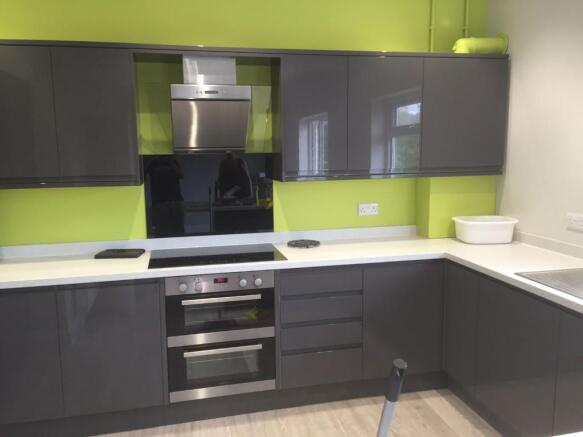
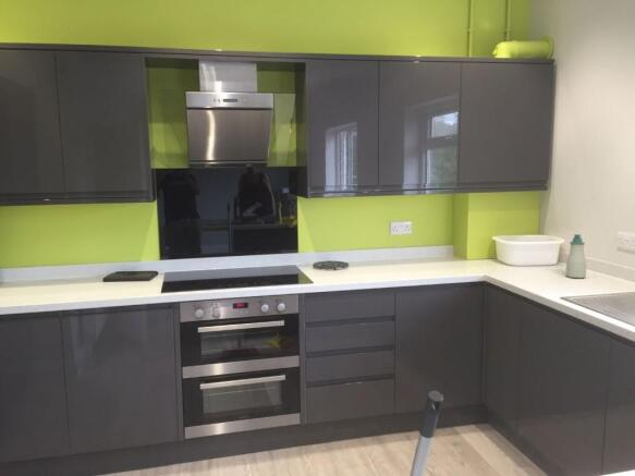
+ soap bottle [564,233,587,279]
